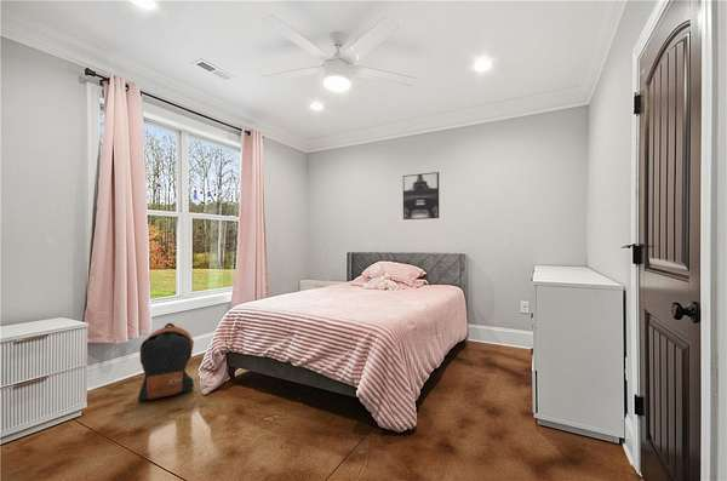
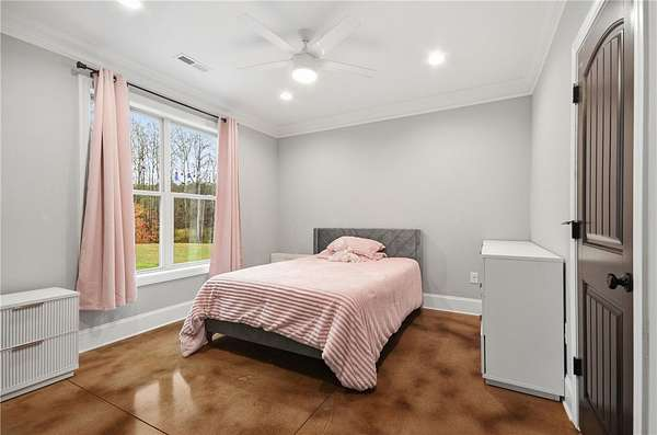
- wall art [402,171,440,221]
- backpack [137,322,195,401]
